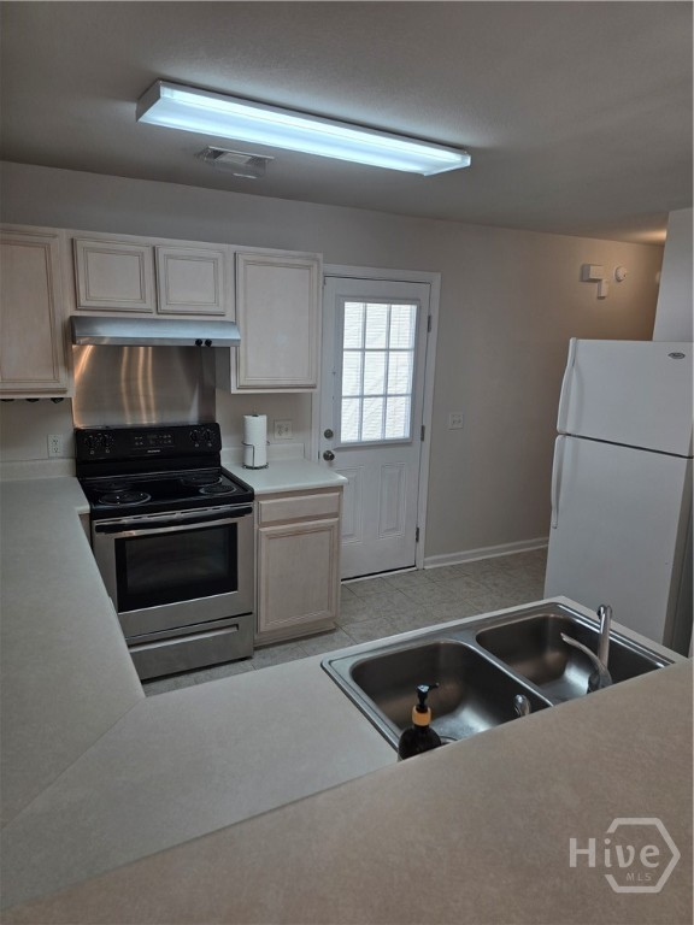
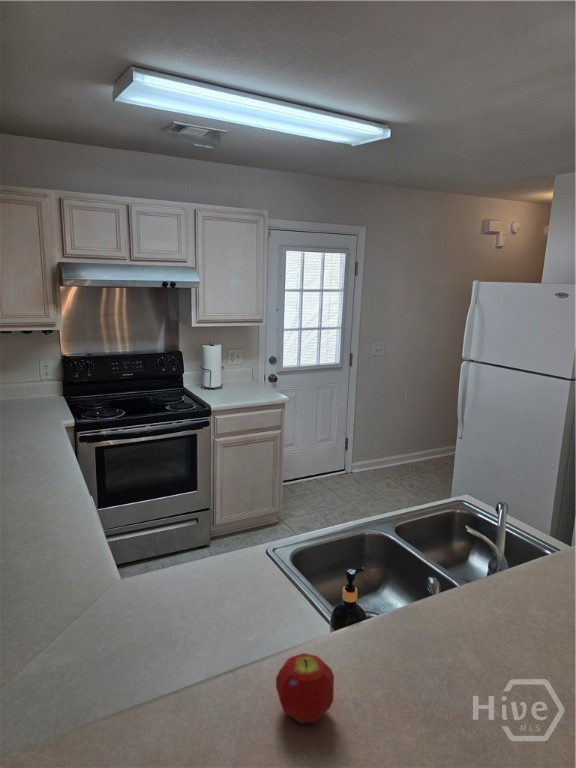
+ fruit [275,652,335,725]
